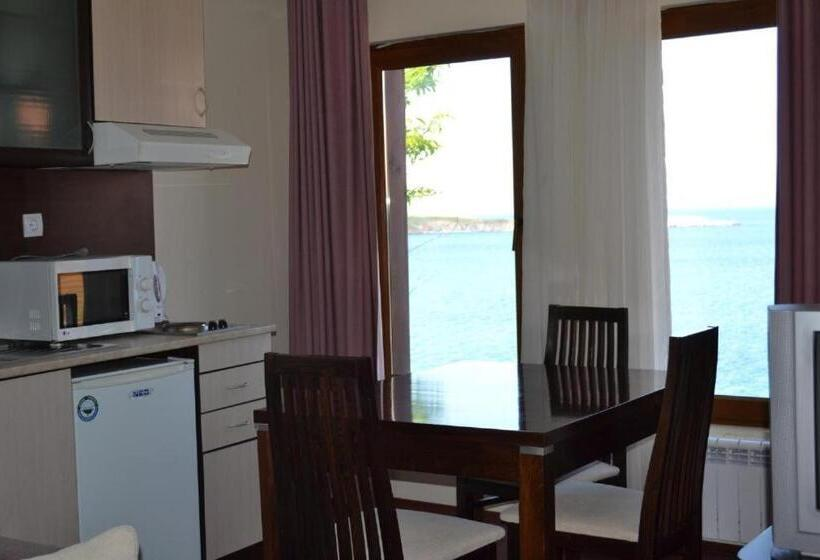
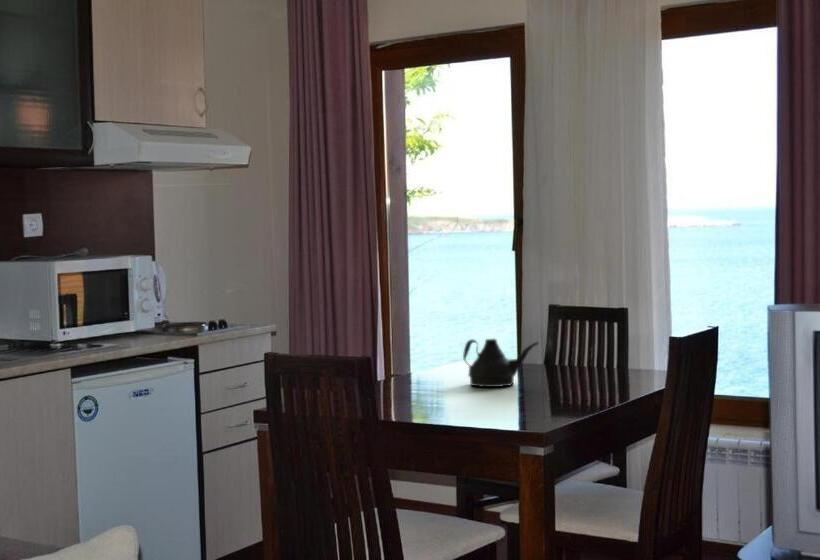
+ teapot [462,338,540,388]
